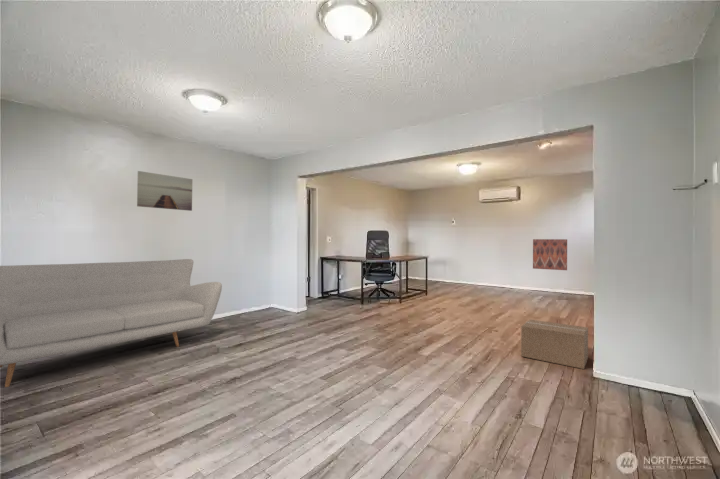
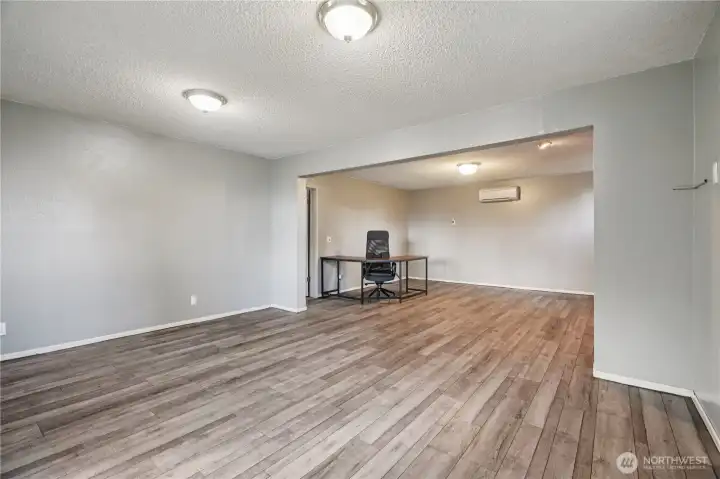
- cardboard box [520,318,589,370]
- wall art [136,170,193,212]
- wall art [532,238,568,271]
- sofa [0,258,223,388]
